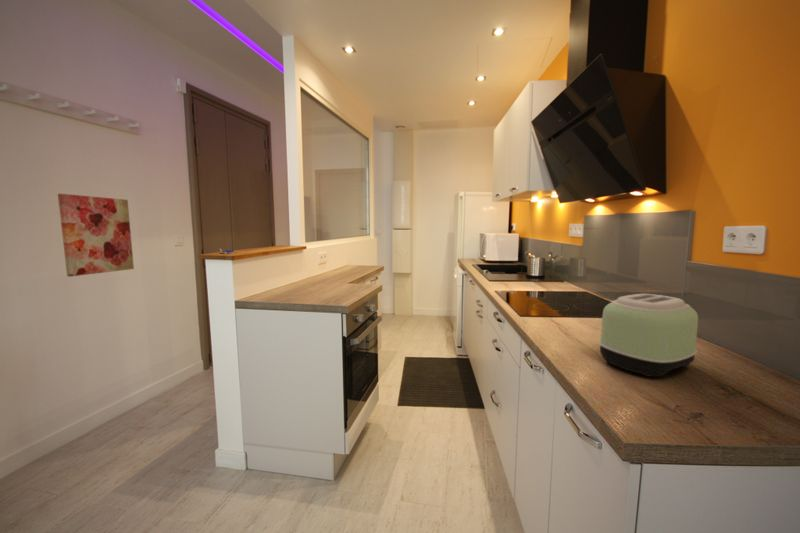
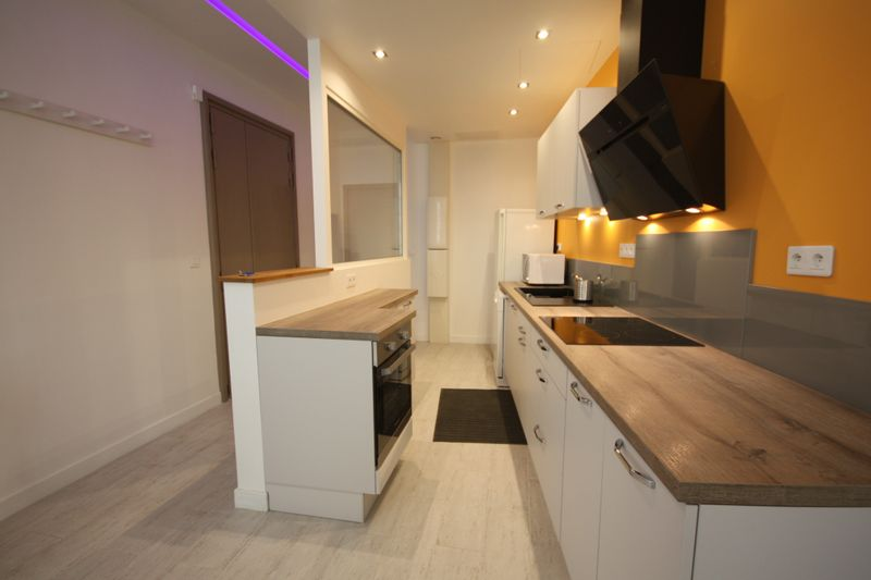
- toaster [598,293,699,378]
- wall art [57,193,135,278]
